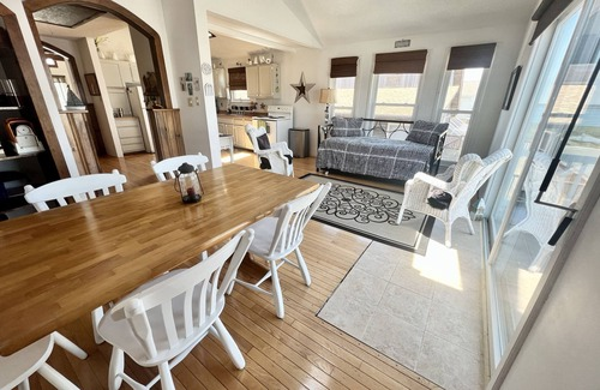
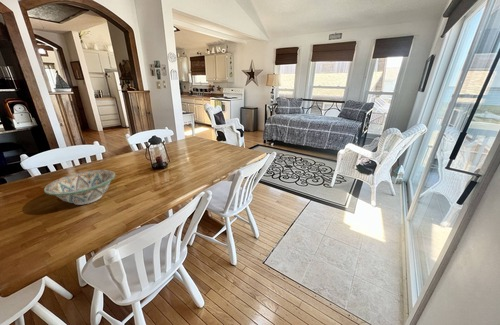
+ decorative bowl [43,169,116,206]
